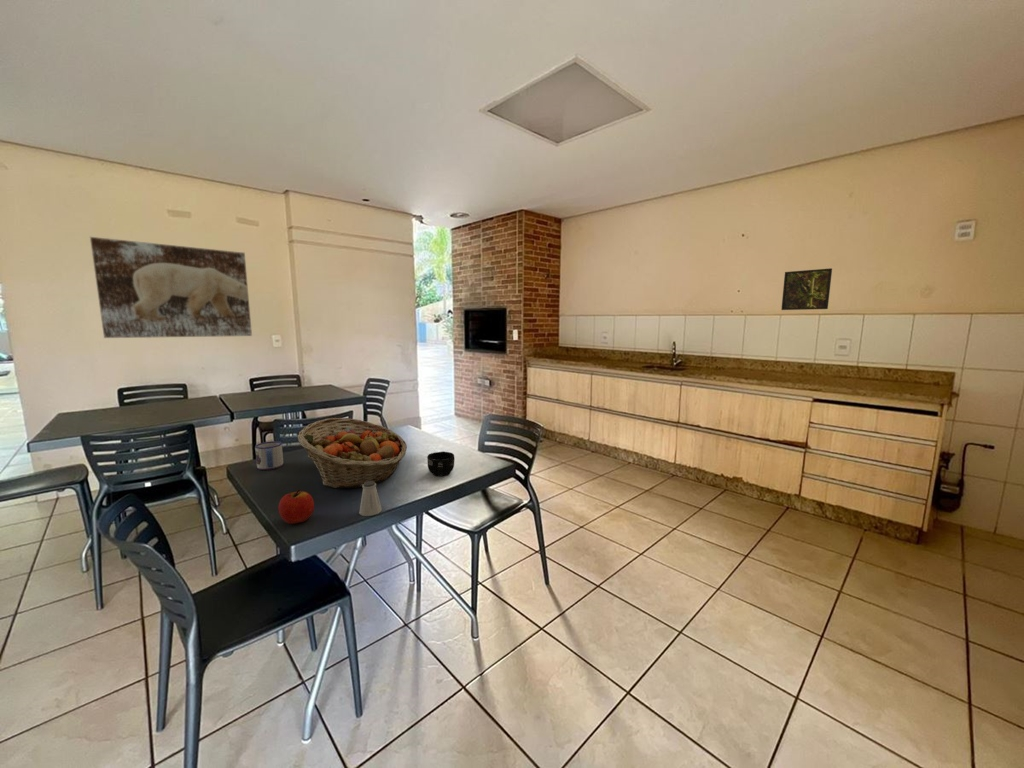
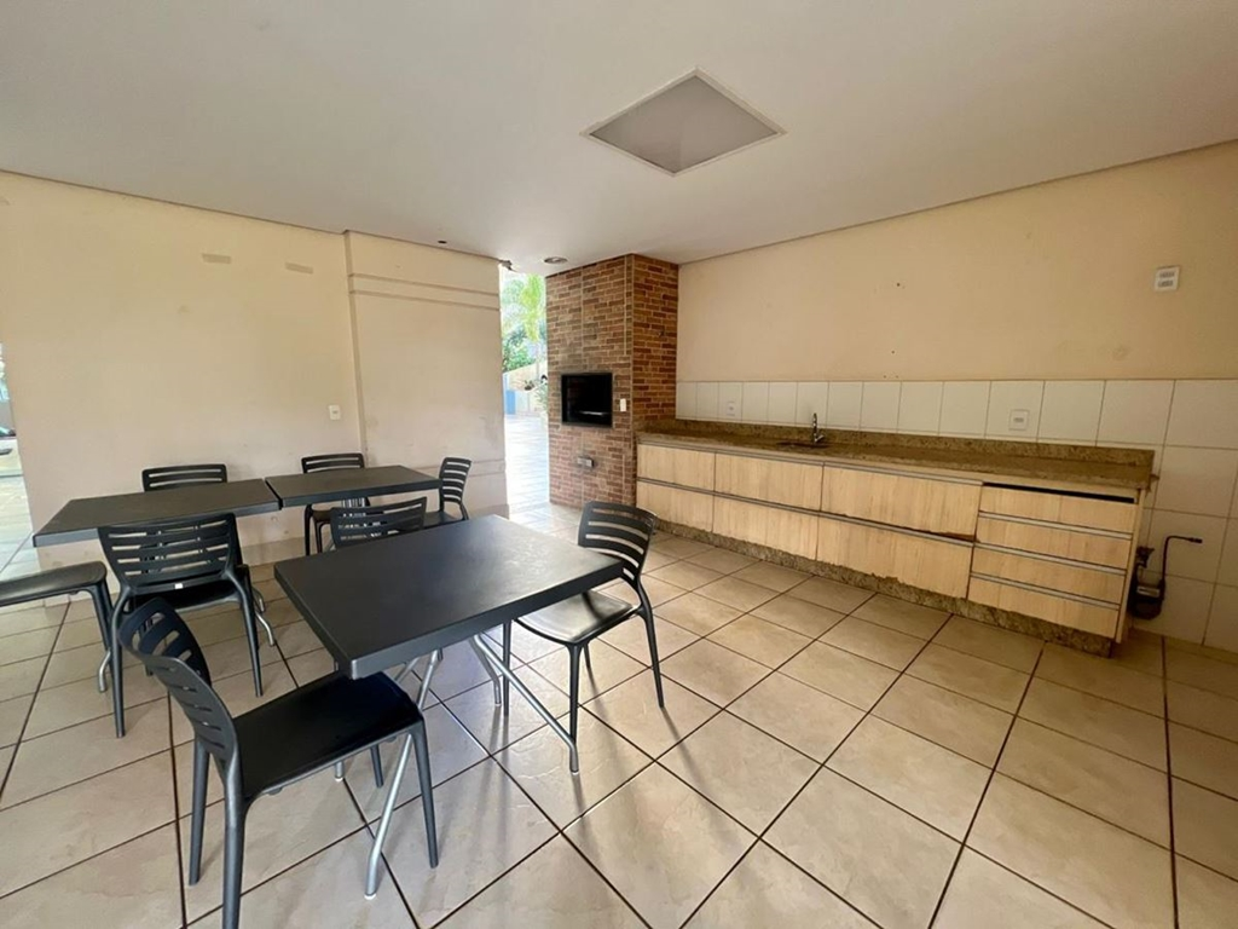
- mug [254,440,284,471]
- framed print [89,236,253,339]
- fruit basket [297,417,408,490]
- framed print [780,267,833,311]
- saltshaker [358,481,383,517]
- mug [426,451,456,477]
- apple [278,488,315,525]
